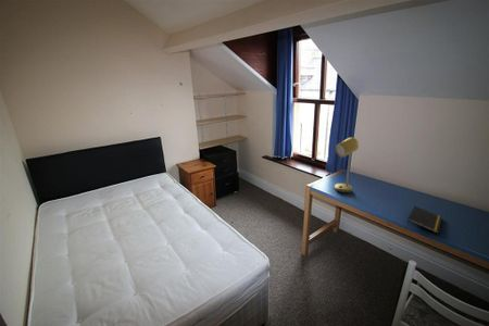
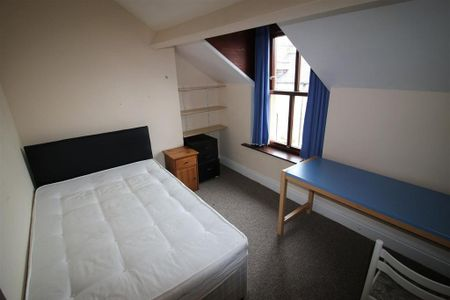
- notepad [405,204,443,235]
- desk lamp [334,136,360,193]
